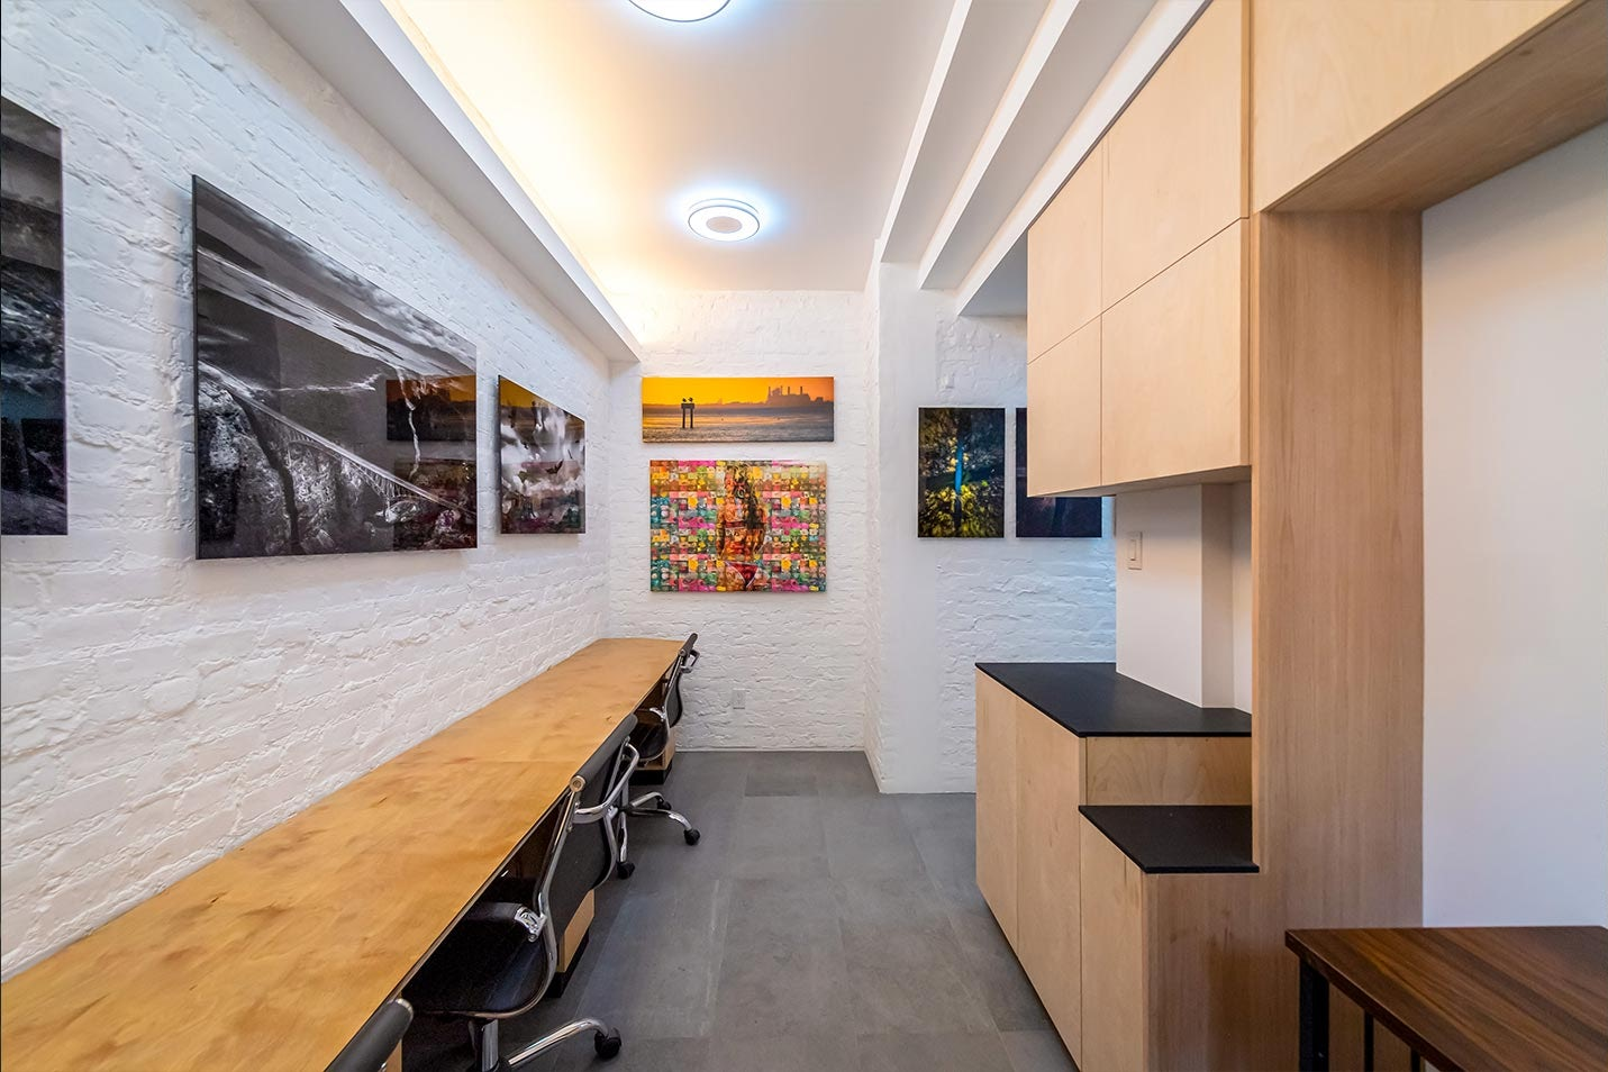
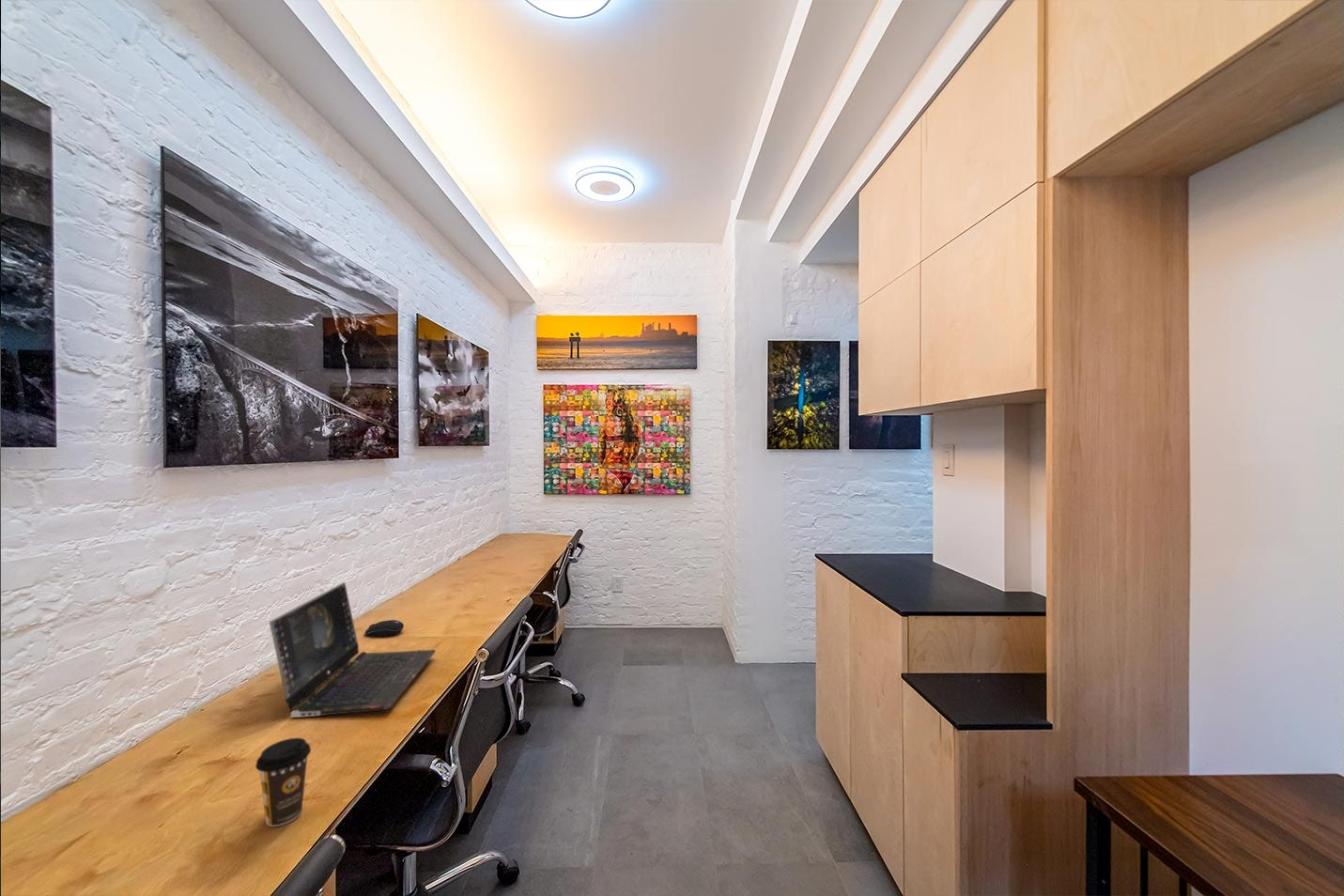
+ laptop computer [269,581,437,718]
+ coffee cup [255,737,312,827]
+ computer mouse [364,619,405,638]
